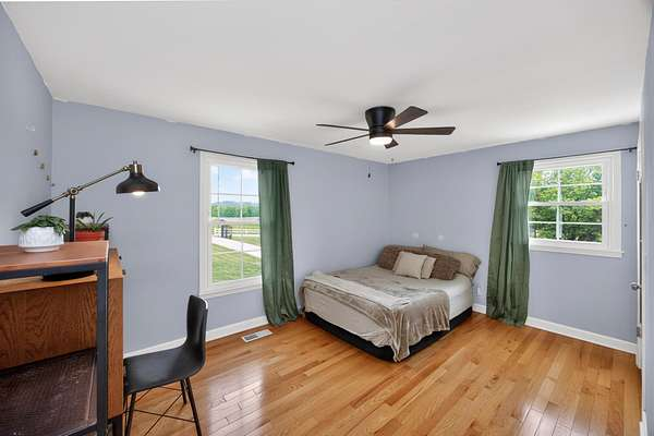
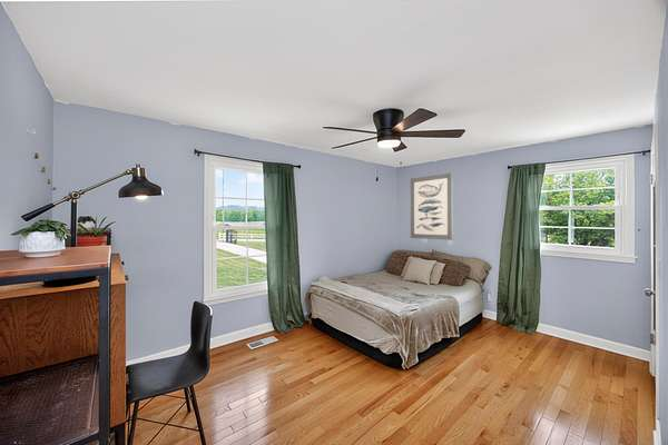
+ wall art [410,171,453,241]
